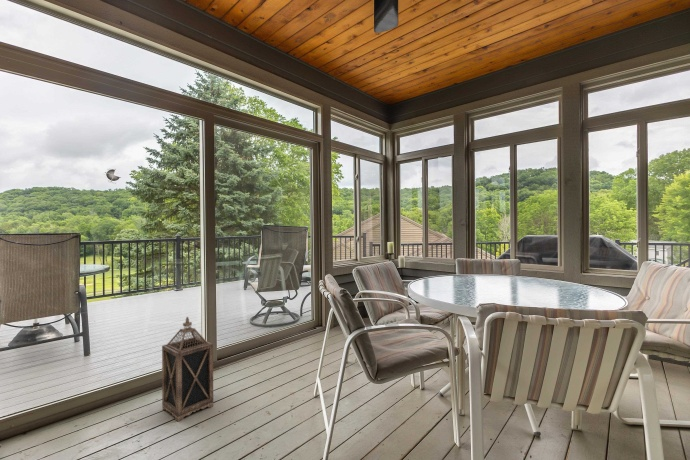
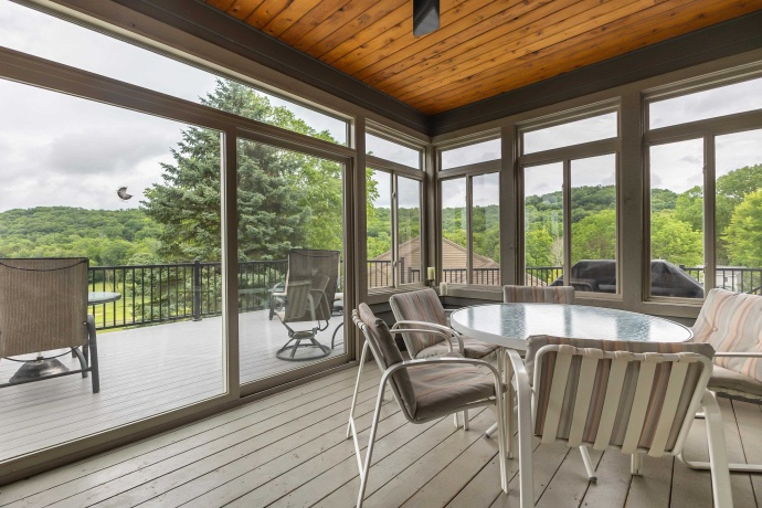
- lantern [161,316,214,422]
